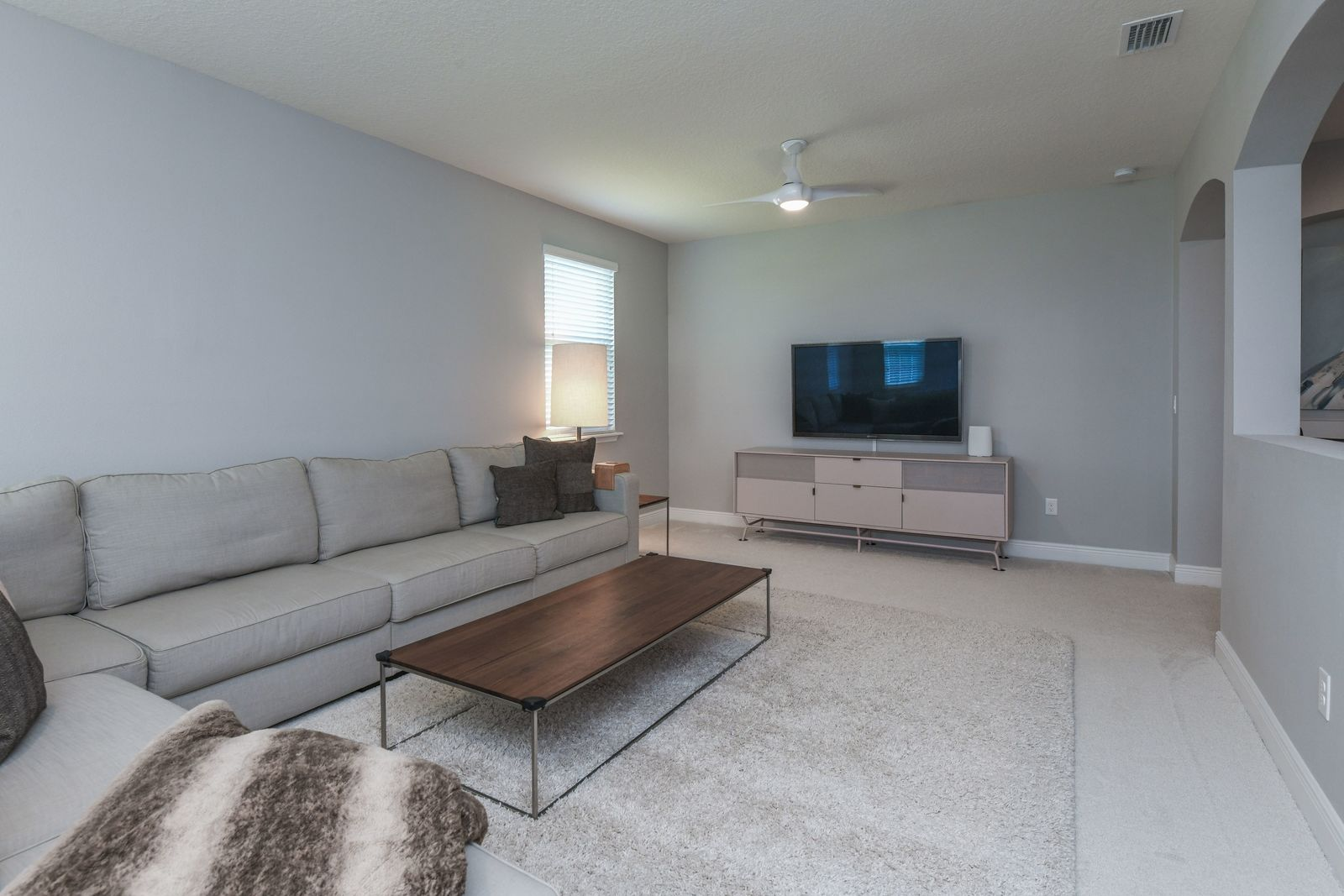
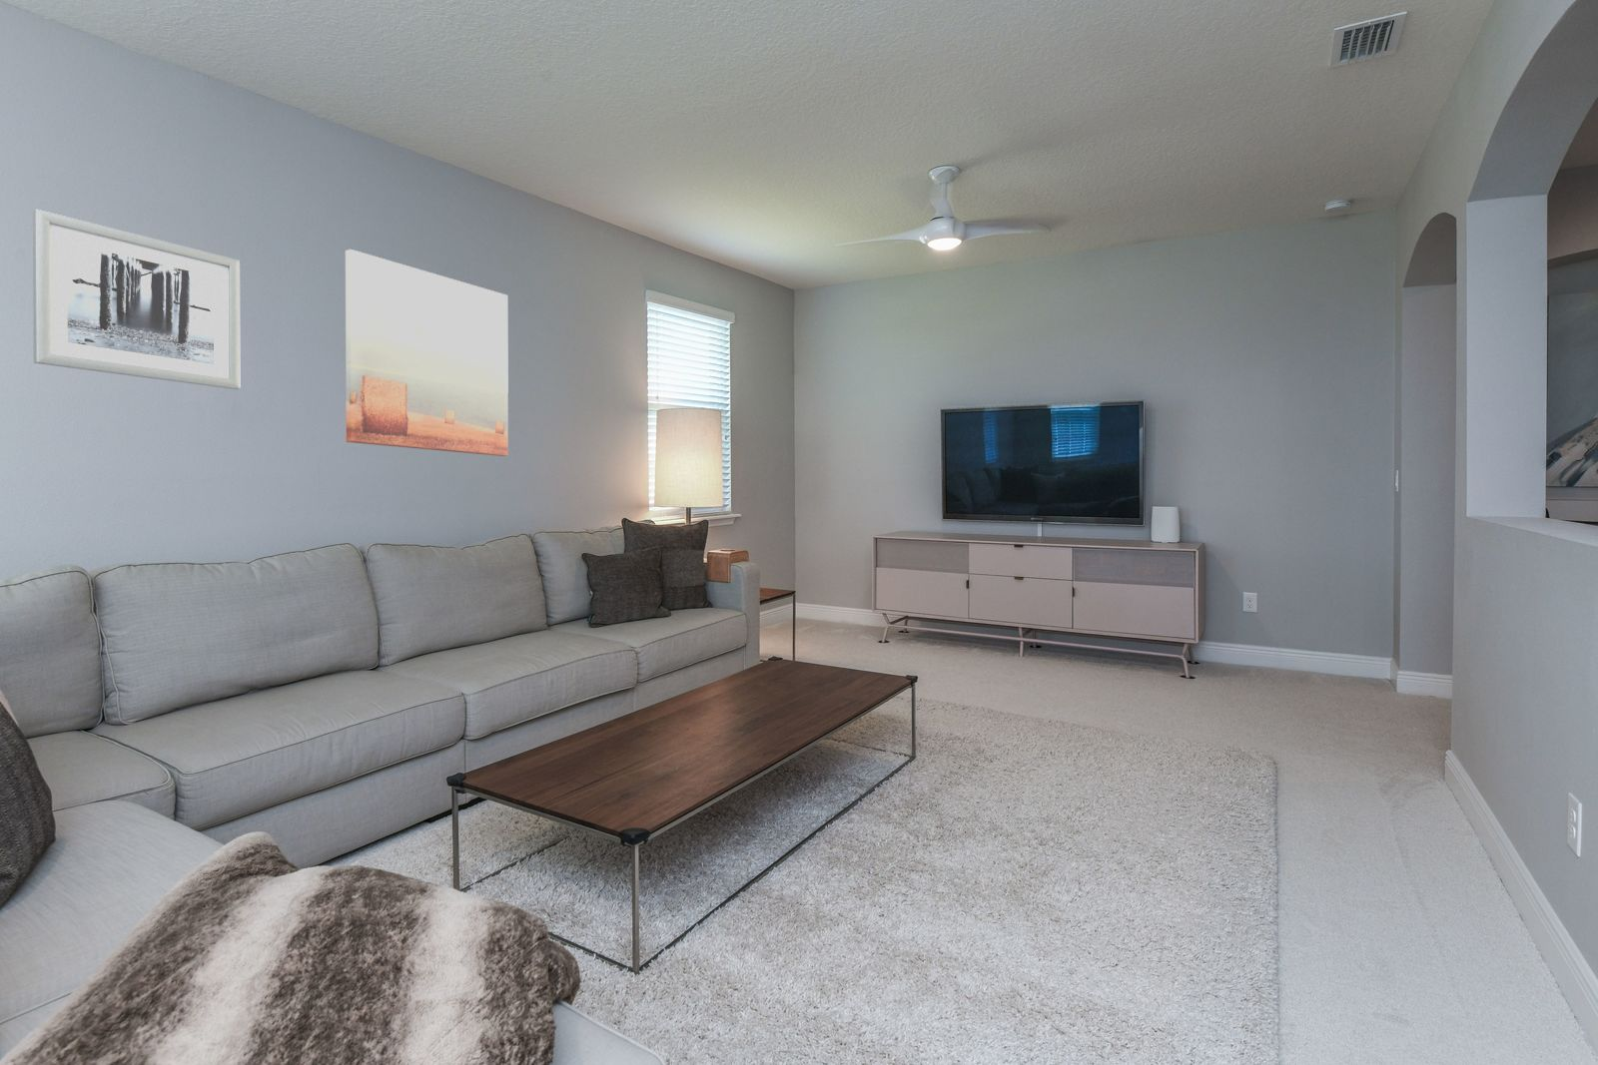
+ wall art [345,248,509,458]
+ wall art [32,209,240,390]
